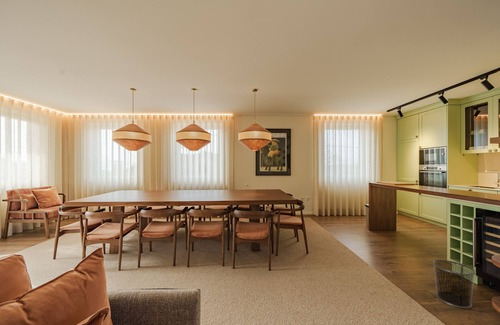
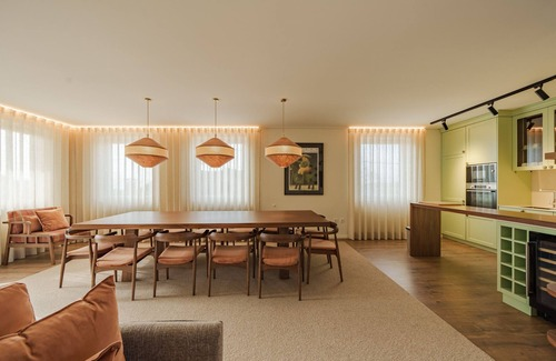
- waste bin [432,259,477,309]
